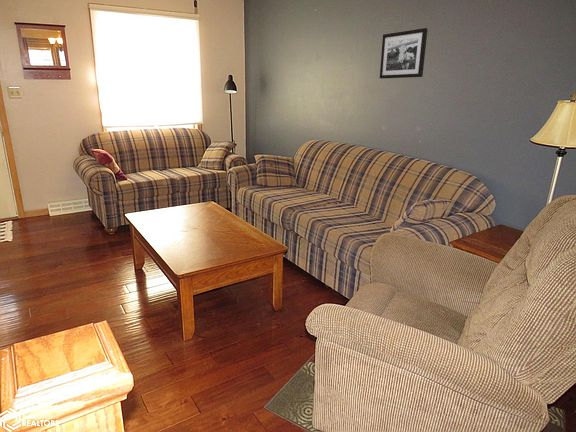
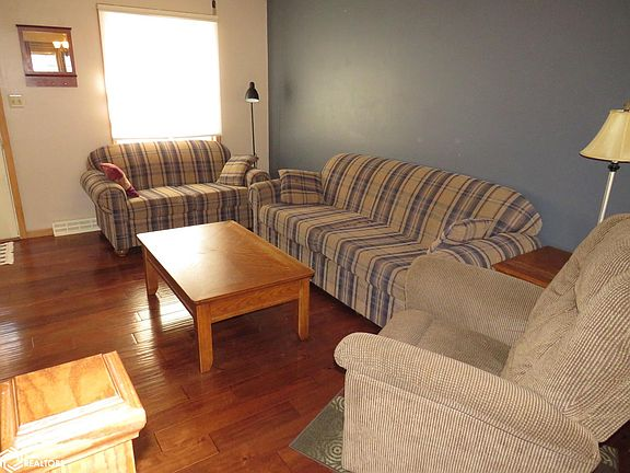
- picture frame [379,27,429,80]
